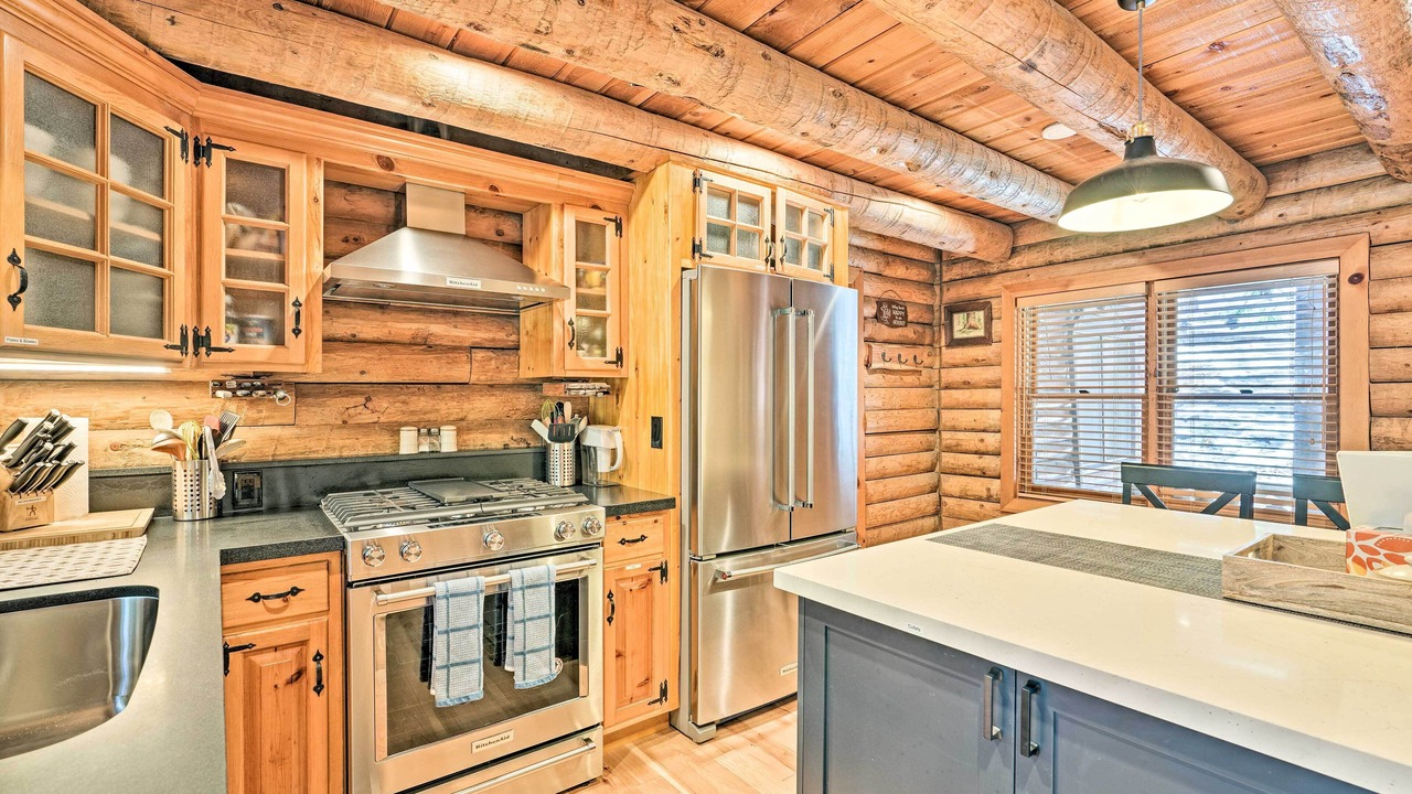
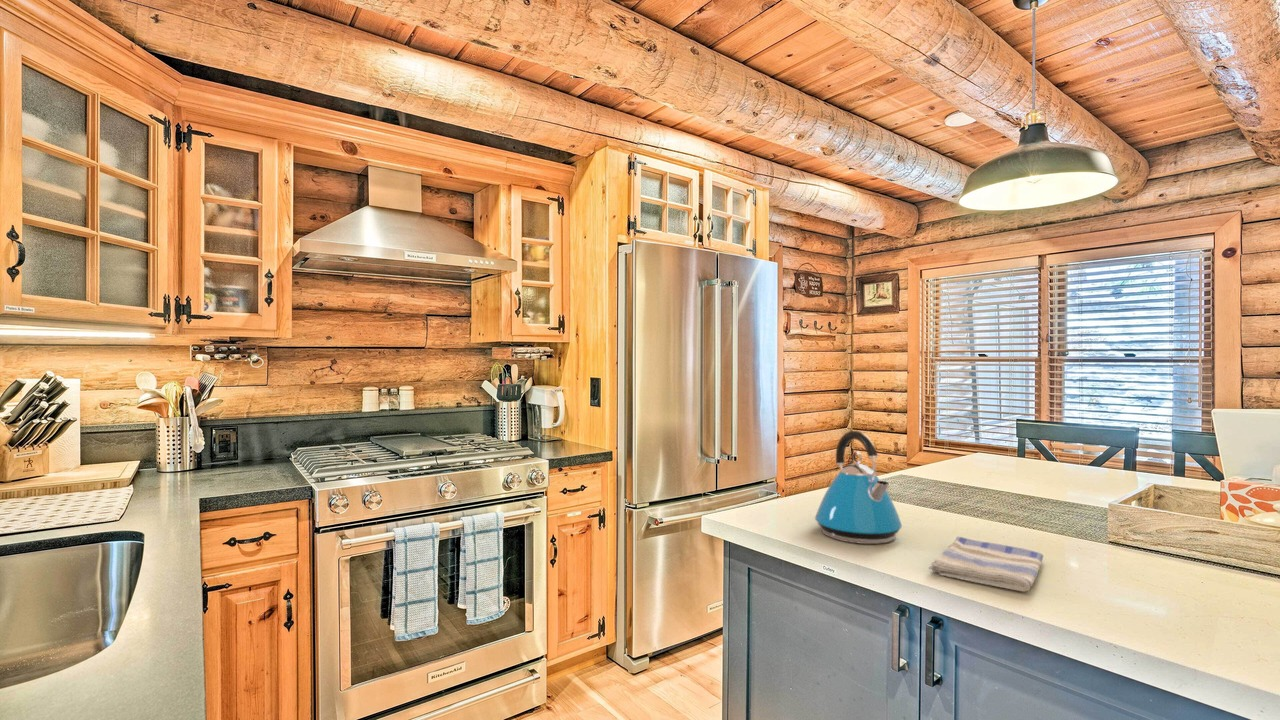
+ dish towel [928,536,1044,593]
+ kettle [814,430,903,545]
